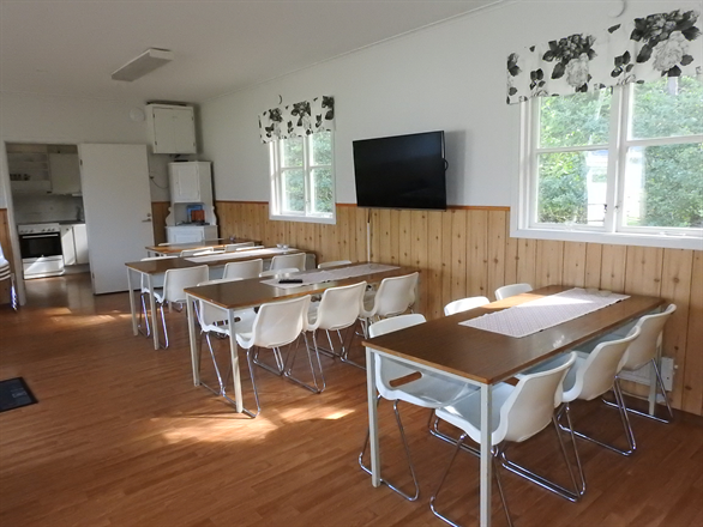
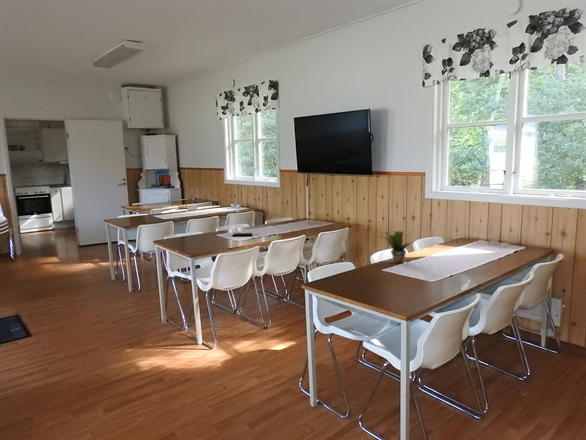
+ potted plant [380,230,416,264]
